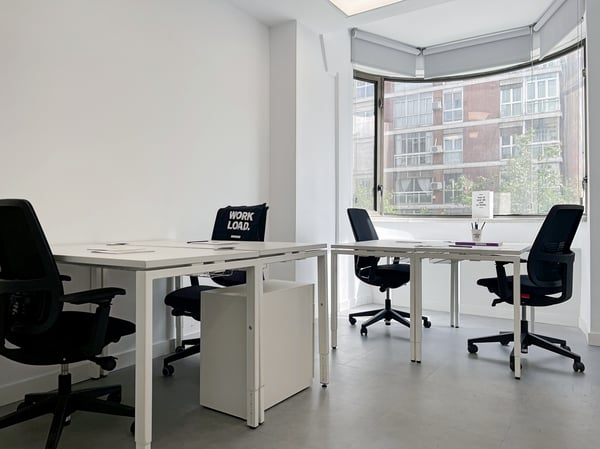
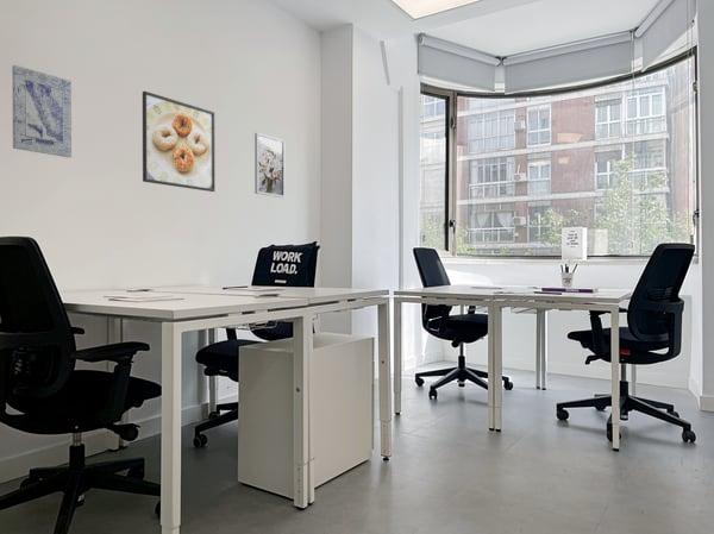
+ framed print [142,90,217,193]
+ wall art [253,132,286,199]
+ wall art [11,64,73,158]
